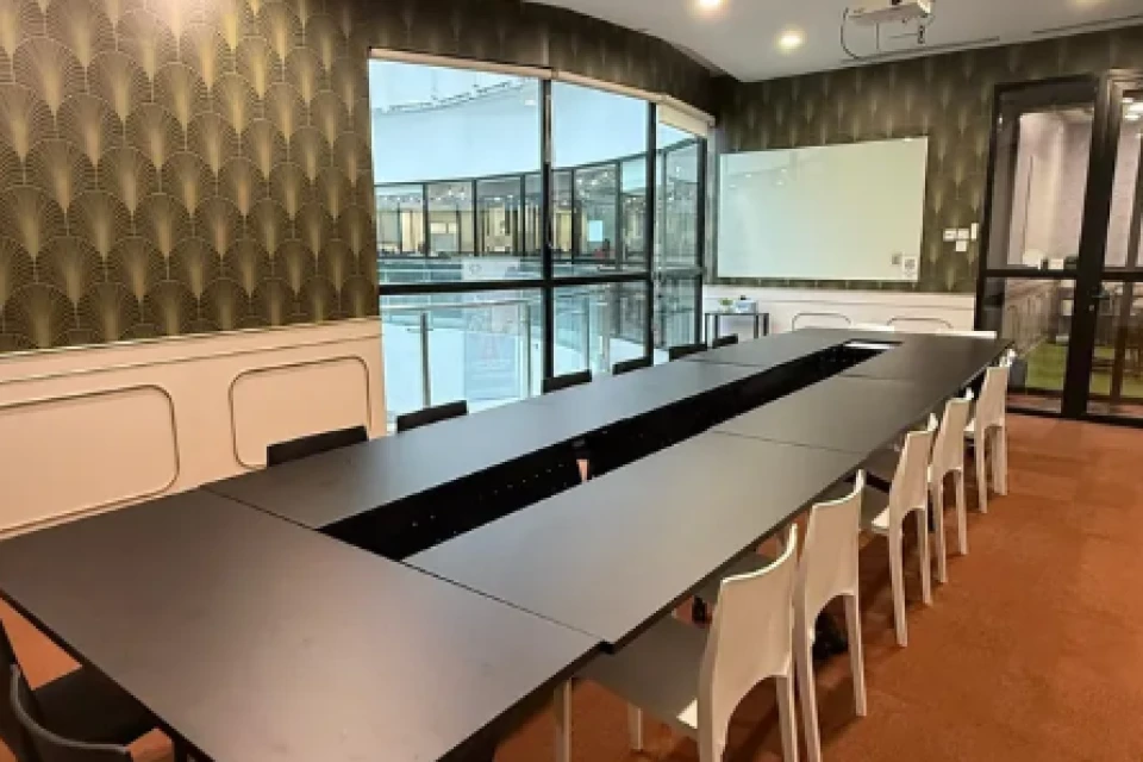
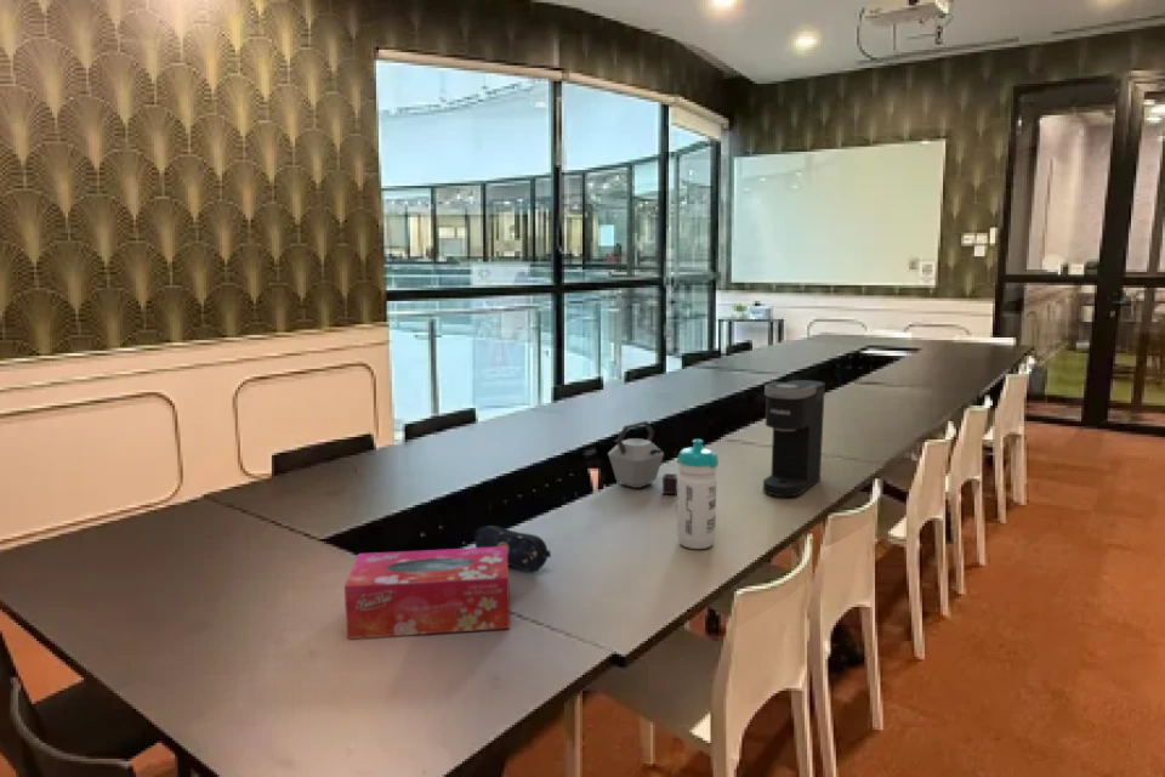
+ tissue box [343,546,511,640]
+ coffee maker [762,379,826,498]
+ kettle [607,419,678,495]
+ pencil case [473,524,552,574]
+ water bottle [676,438,720,550]
